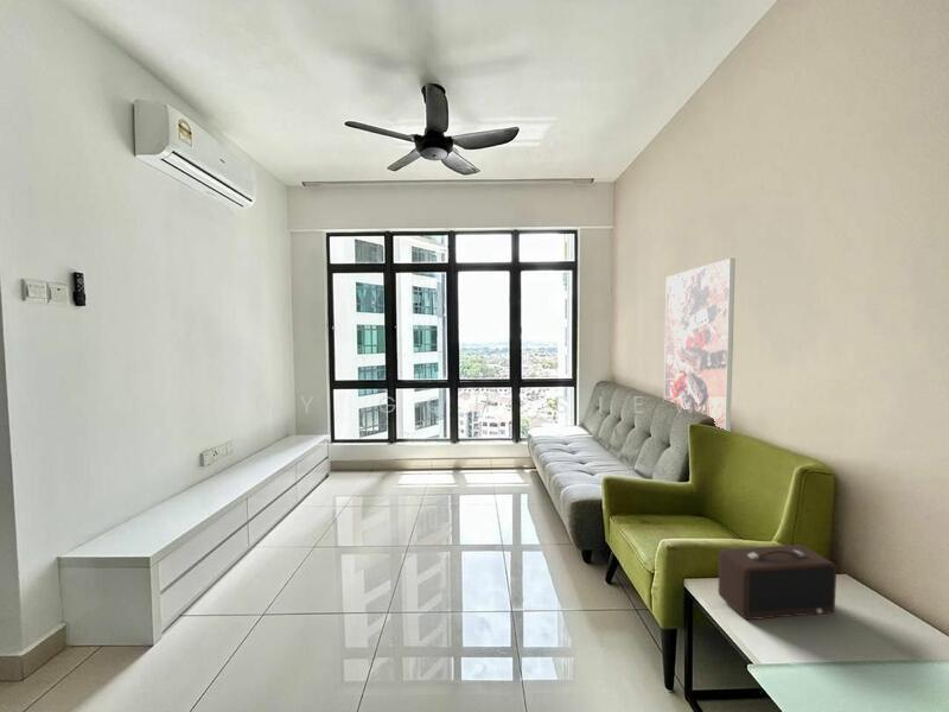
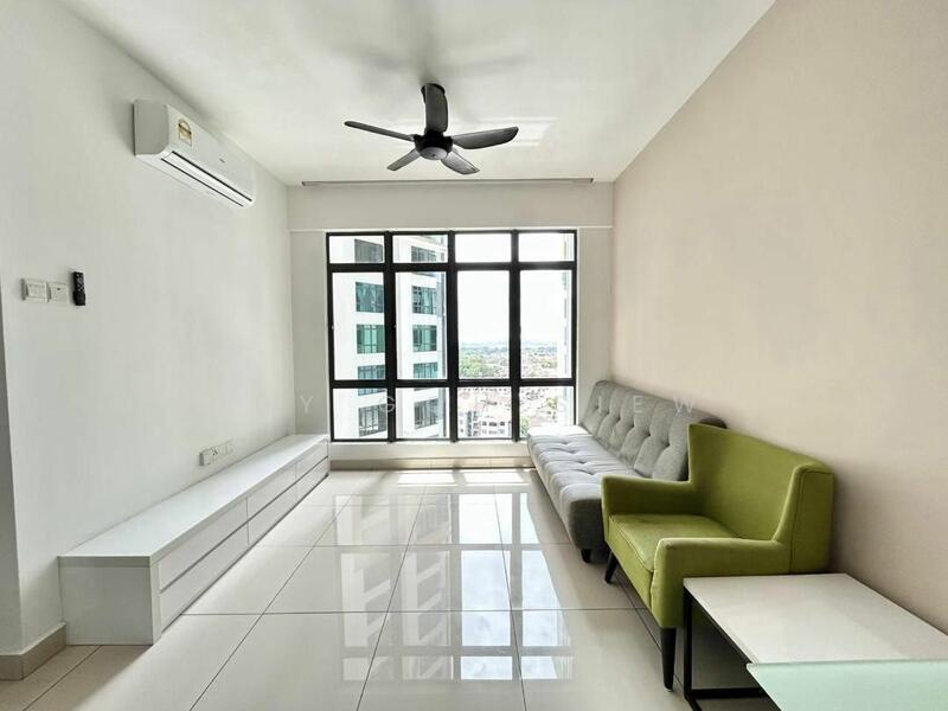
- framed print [663,258,737,433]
- speaker [718,543,837,621]
